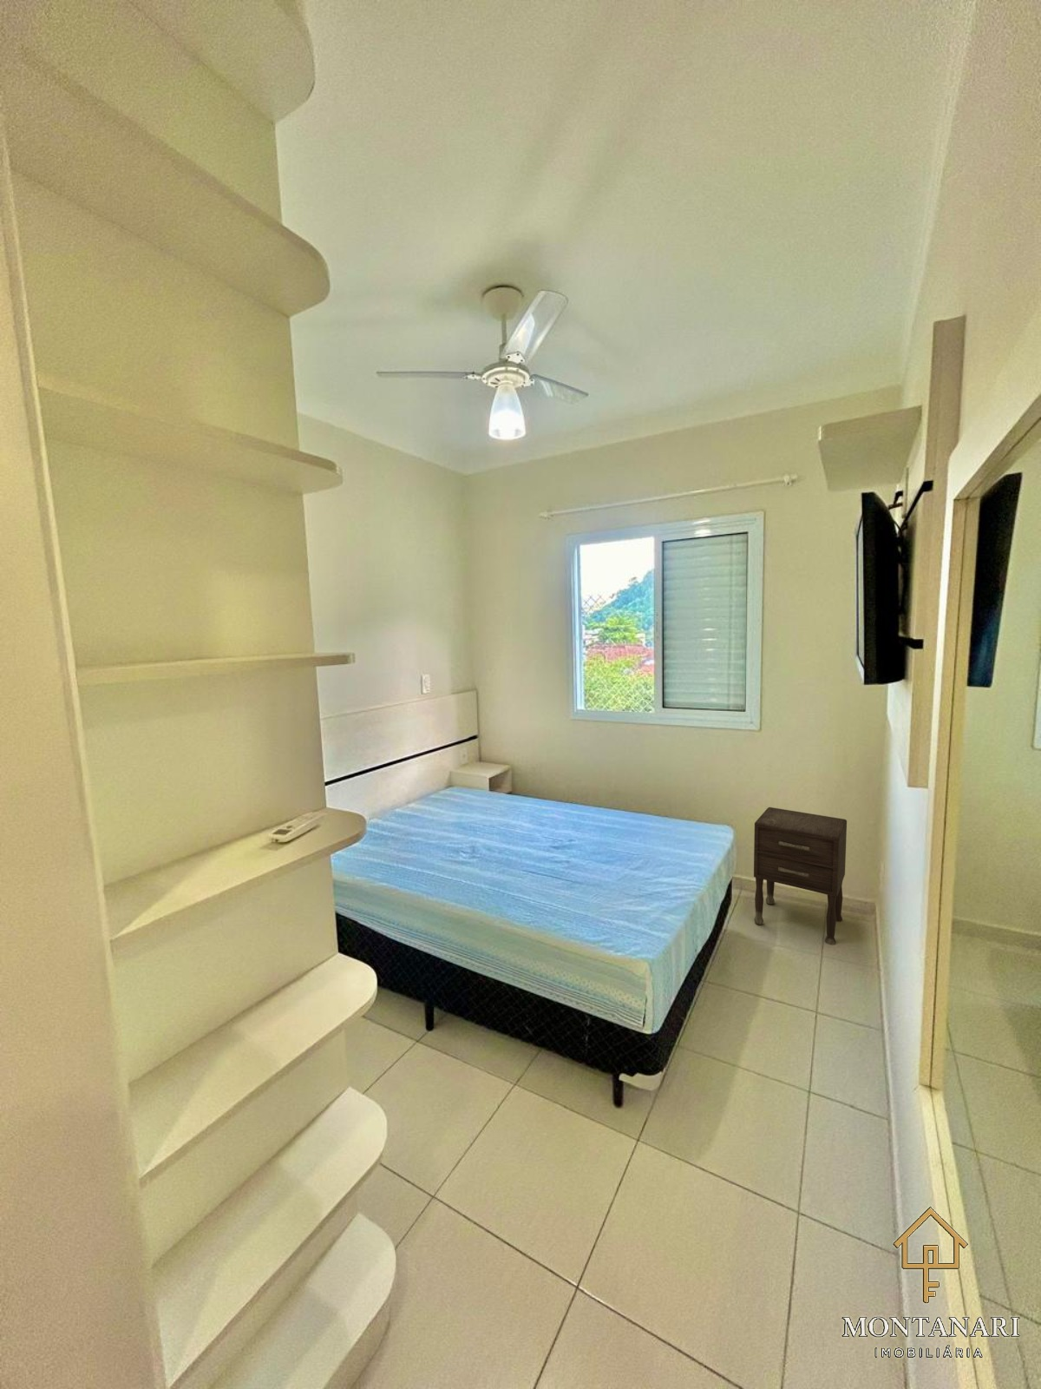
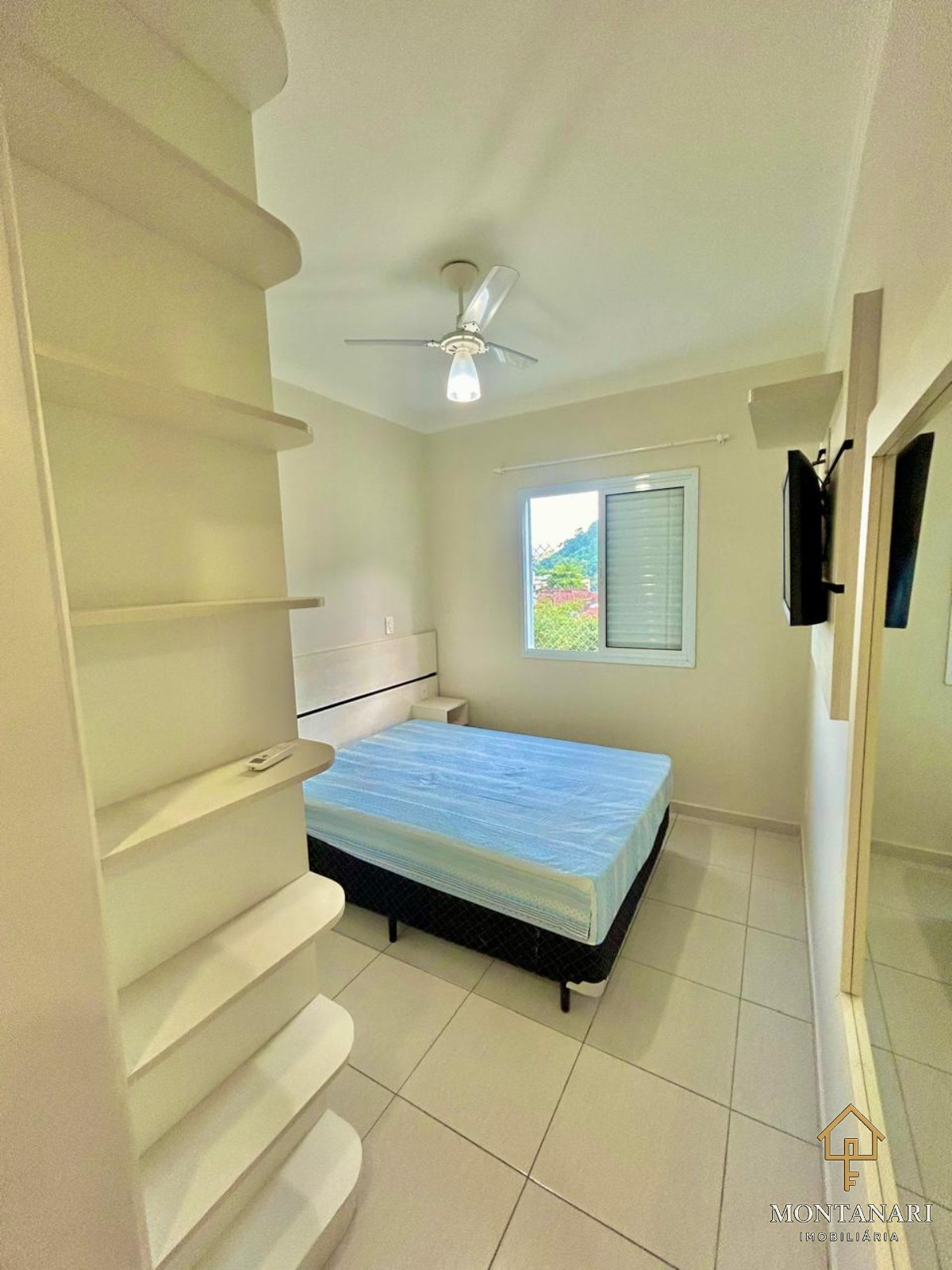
- nightstand [753,806,847,945]
